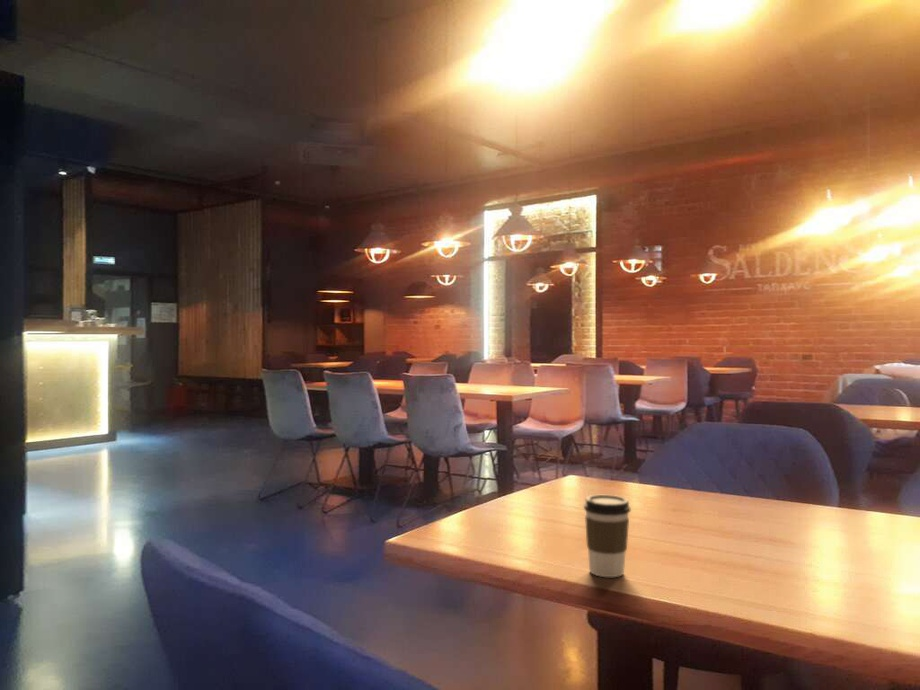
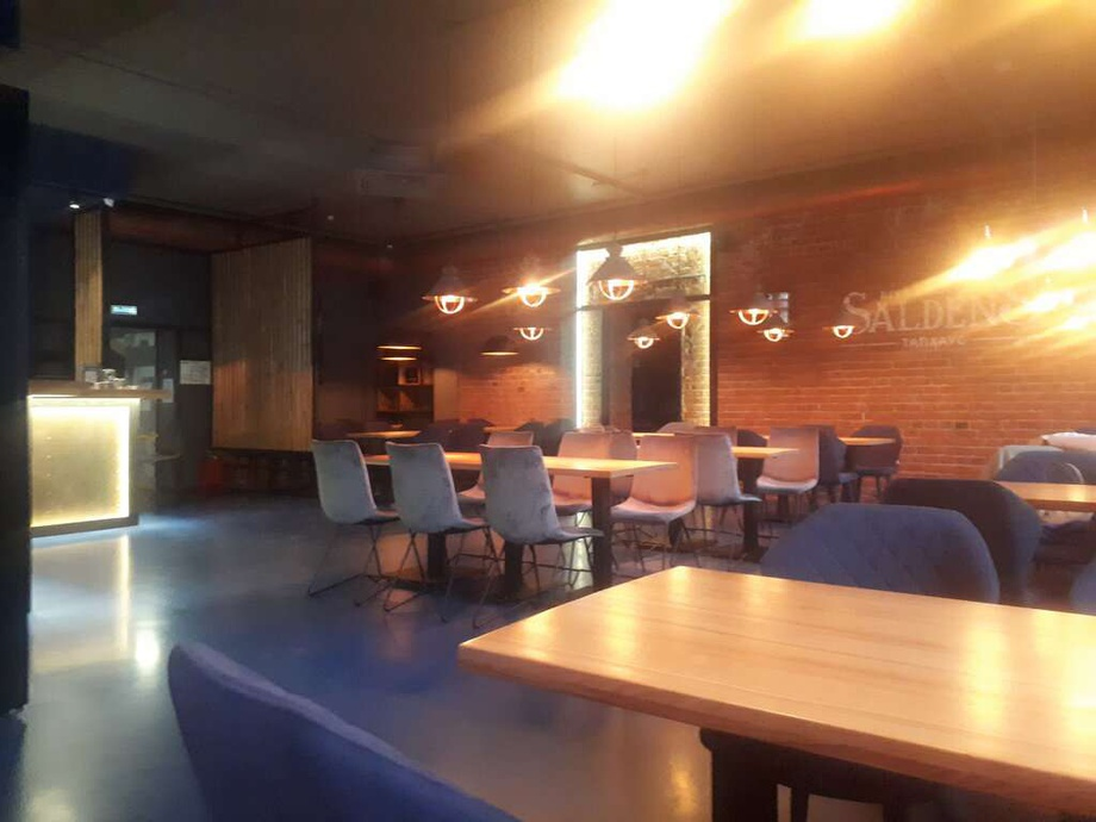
- coffee cup [583,494,632,578]
